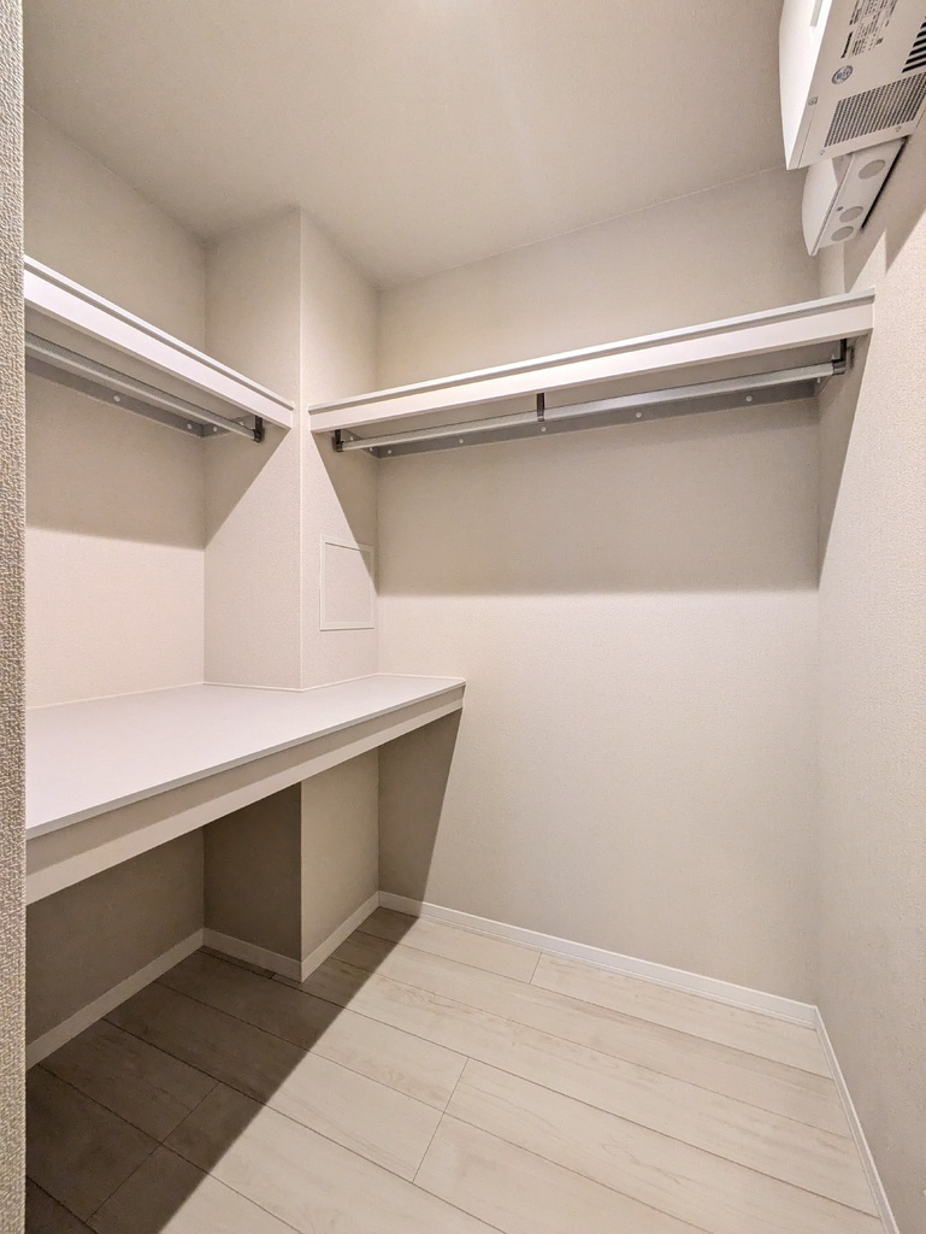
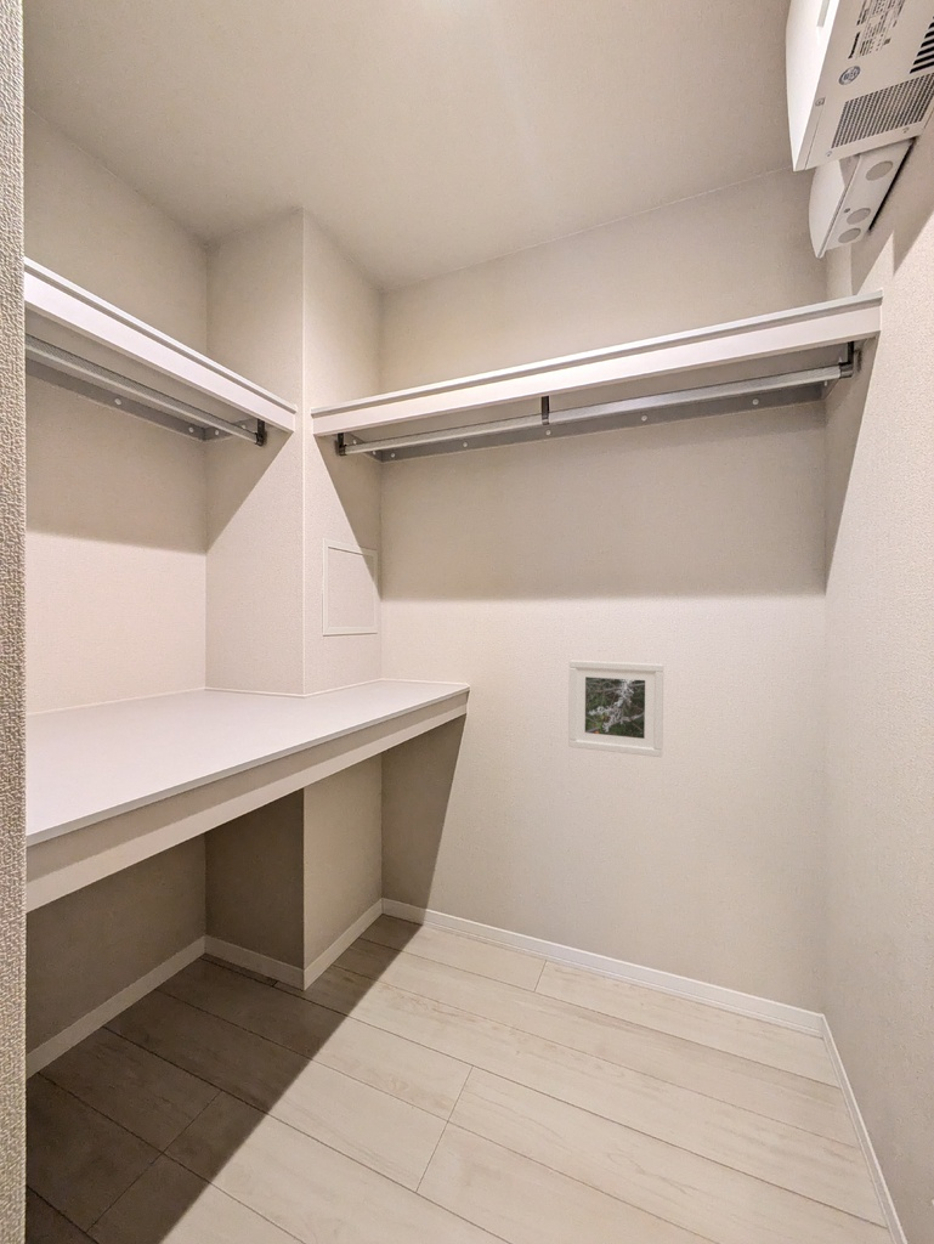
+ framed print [567,658,664,758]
